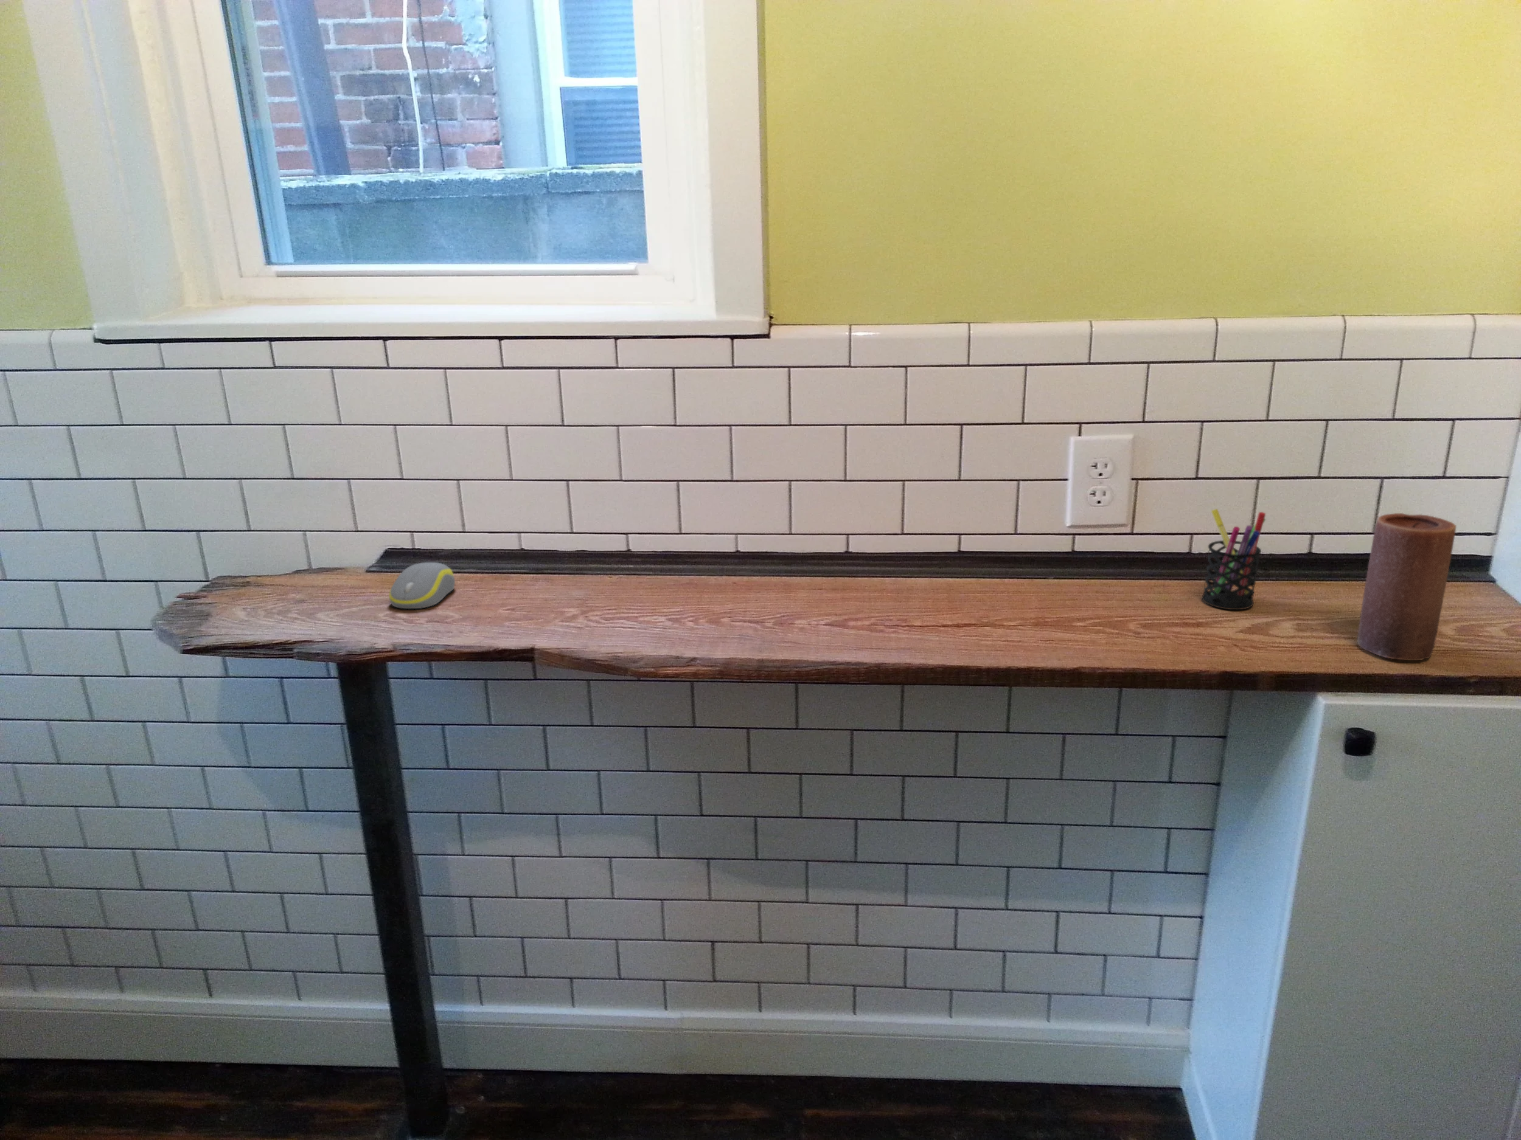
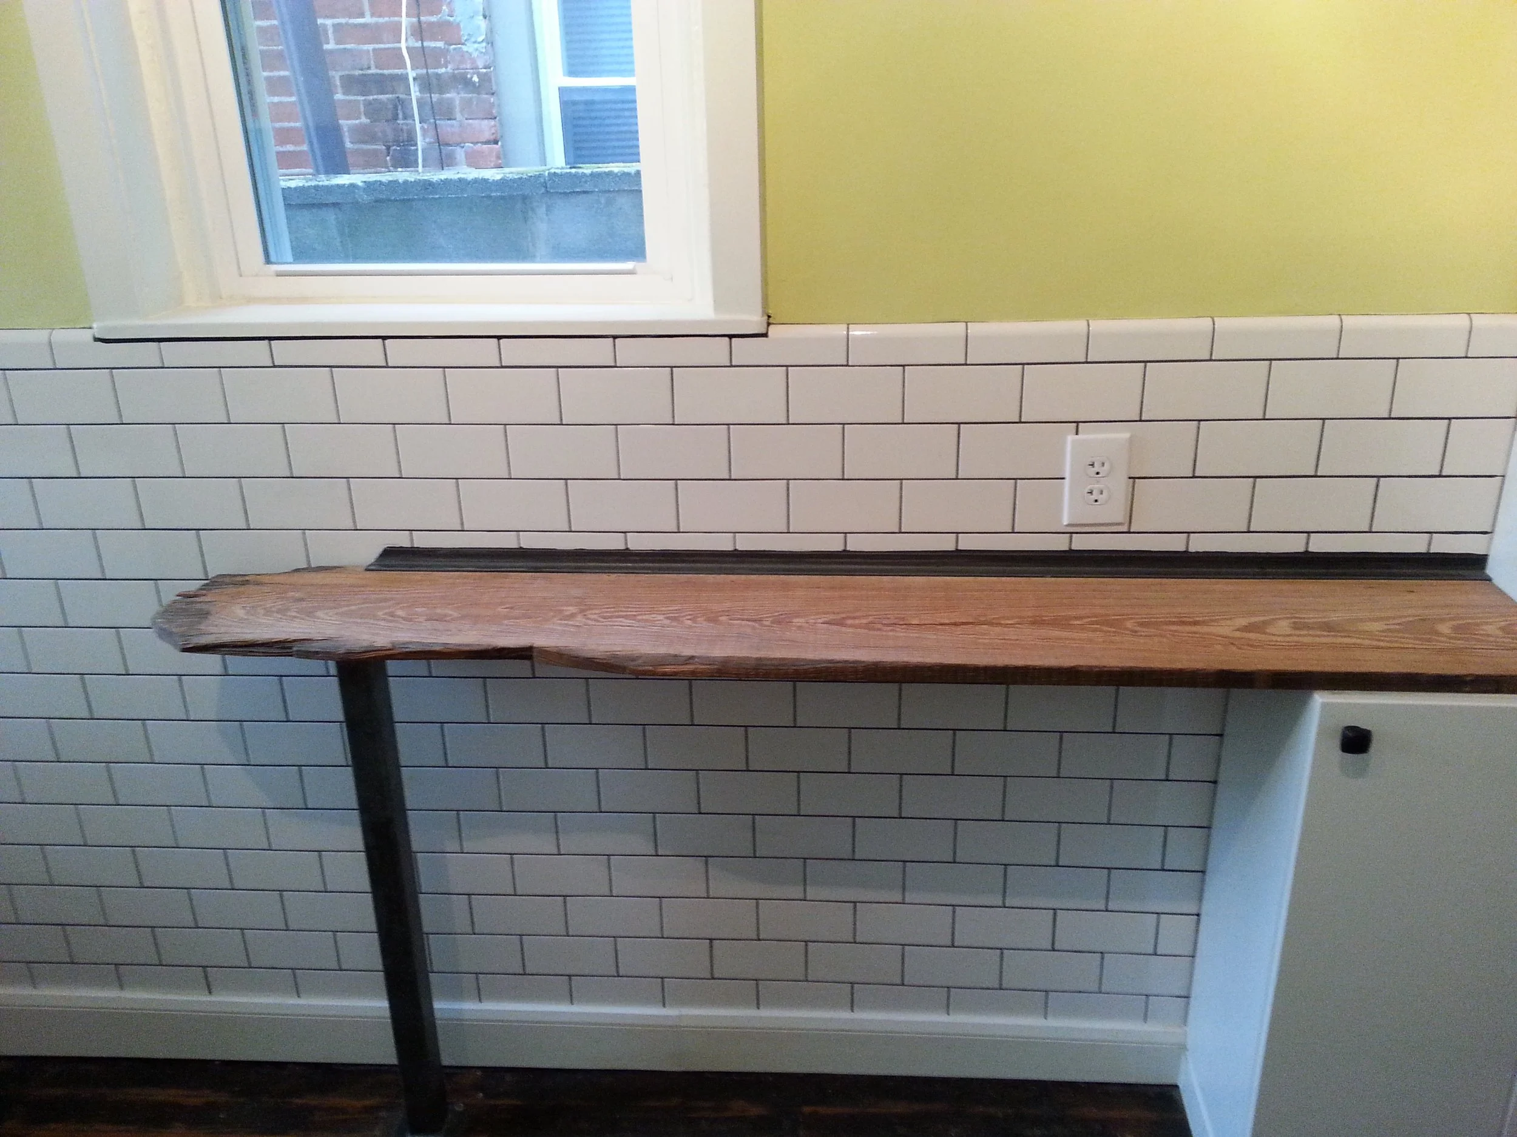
- computer mouse [388,562,455,610]
- pen holder [1201,508,1266,611]
- candle [1356,513,1458,661]
